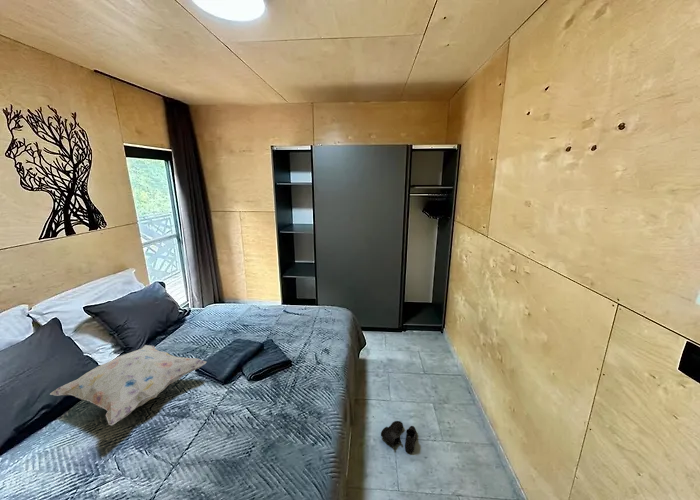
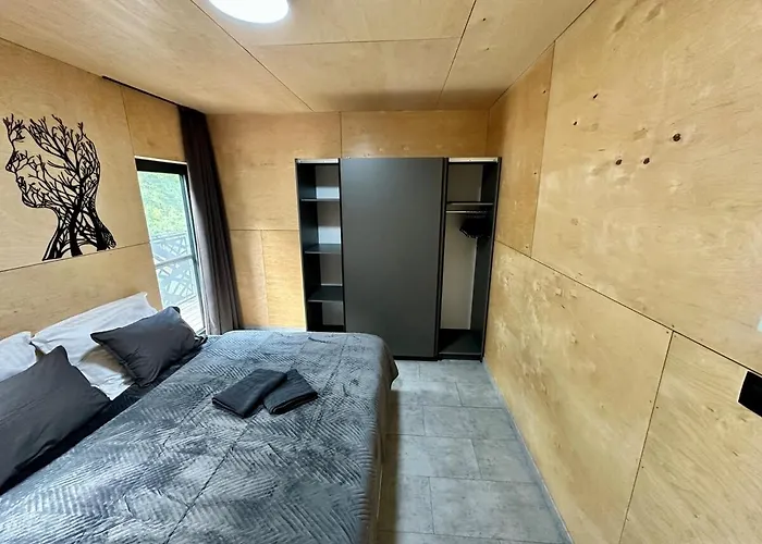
- boots [380,420,418,454]
- decorative pillow [49,344,207,427]
